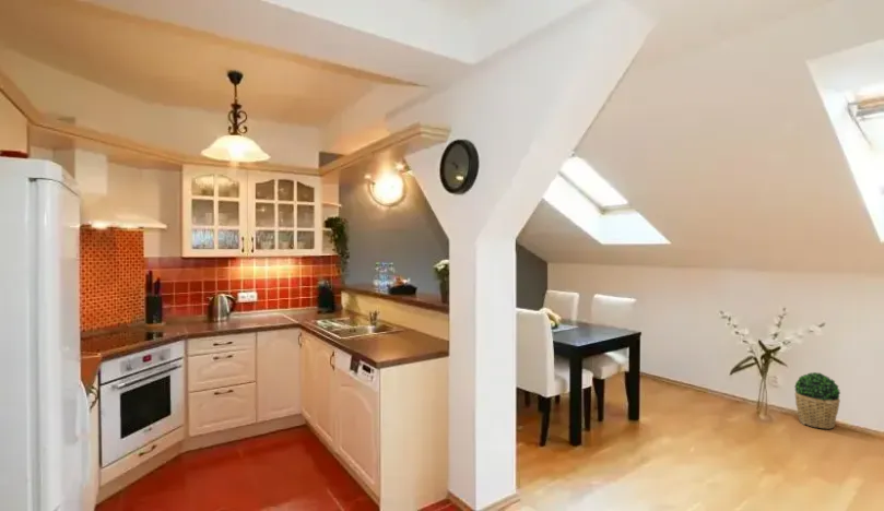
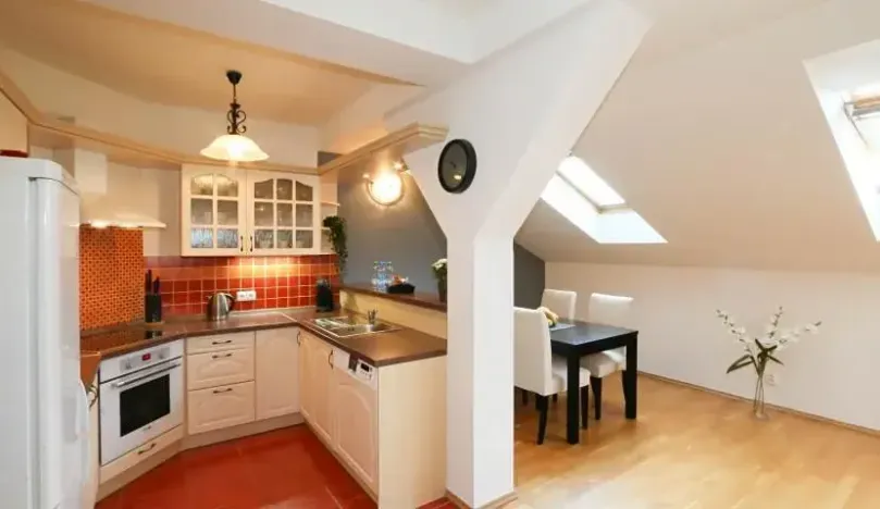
- potted plant [793,371,841,430]
